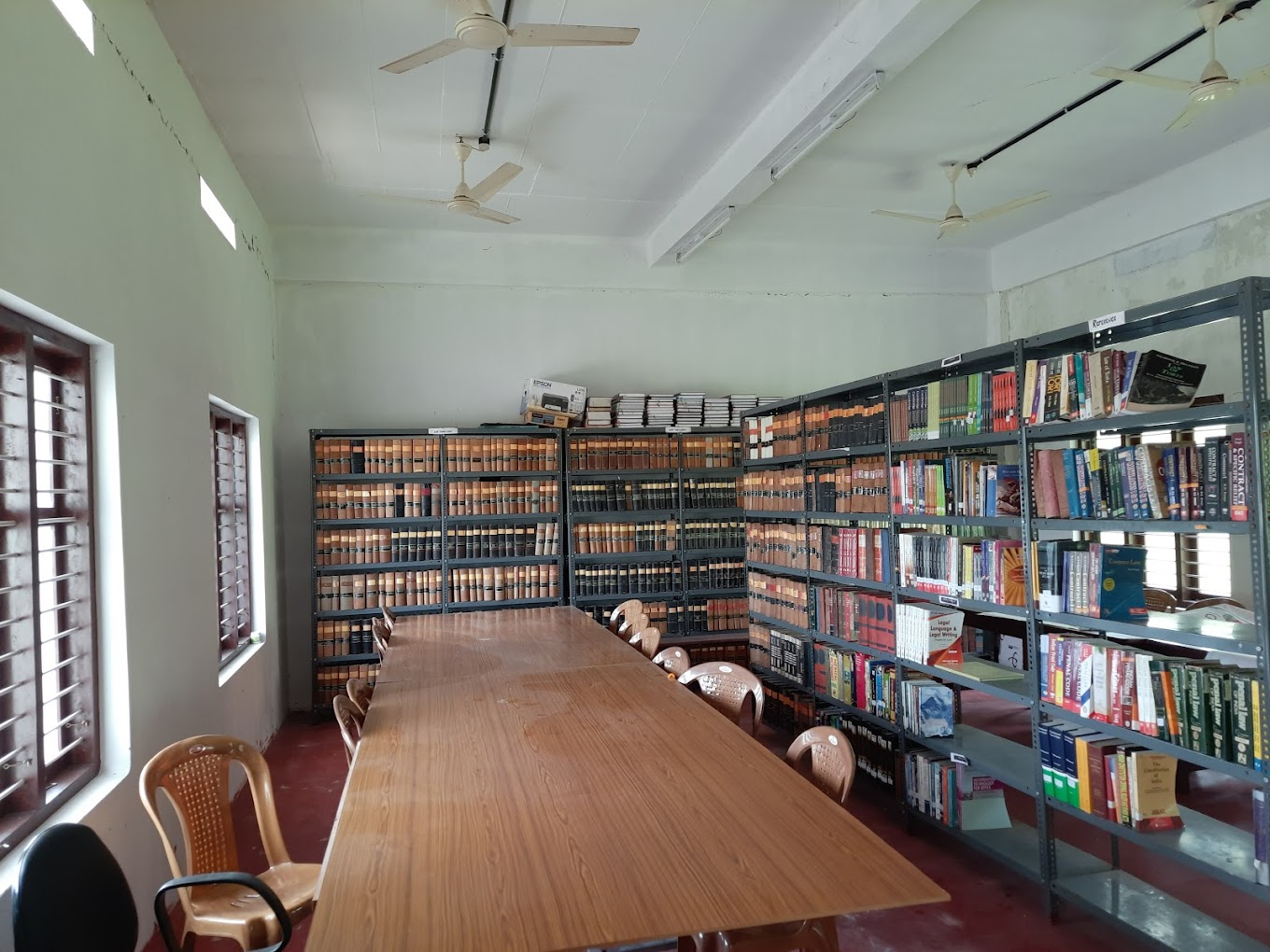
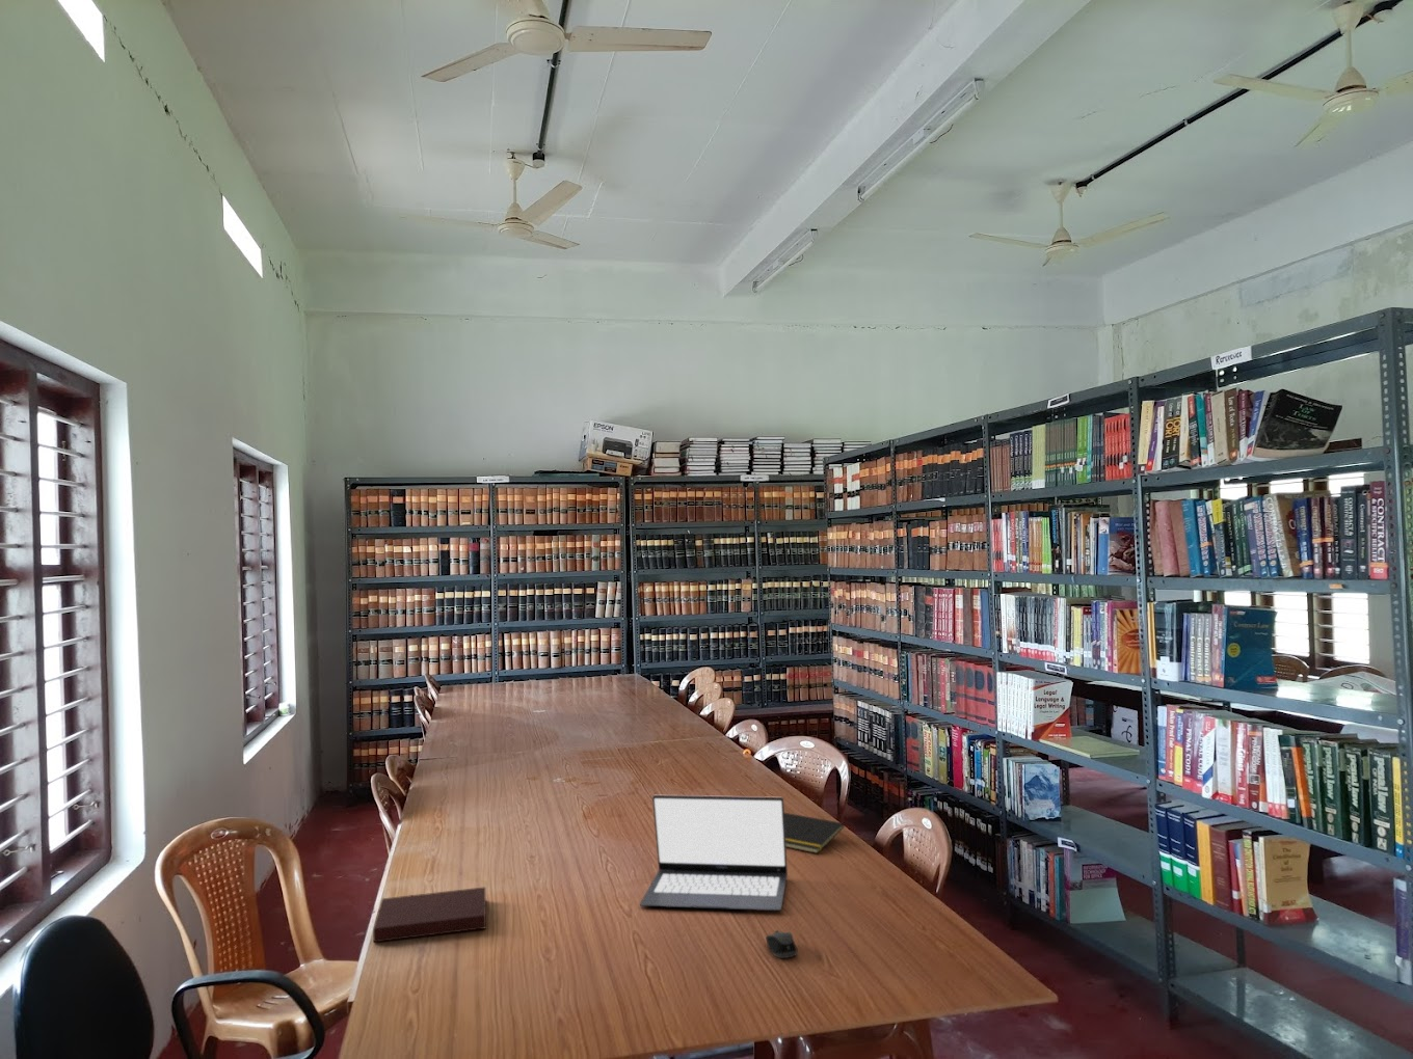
+ notebook [372,885,487,943]
+ notepad [784,812,844,854]
+ computer mouse [764,929,798,959]
+ laptop [639,794,789,911]
